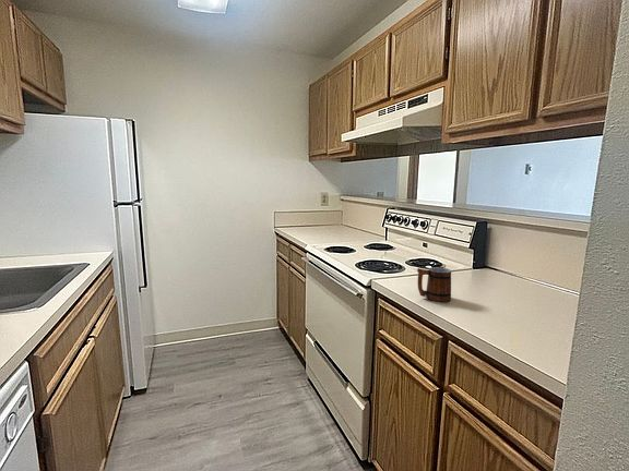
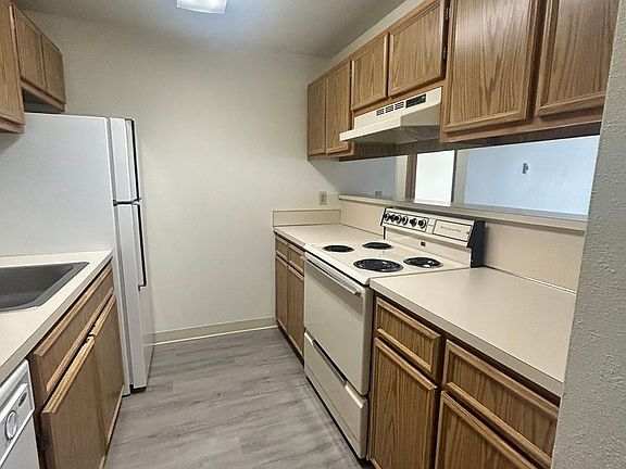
- mug [416,266,452,303]
